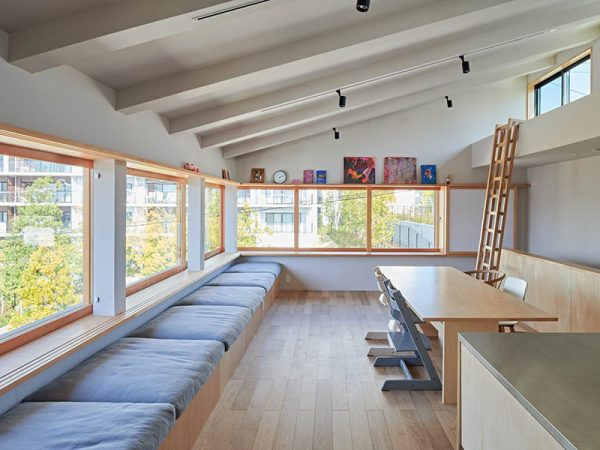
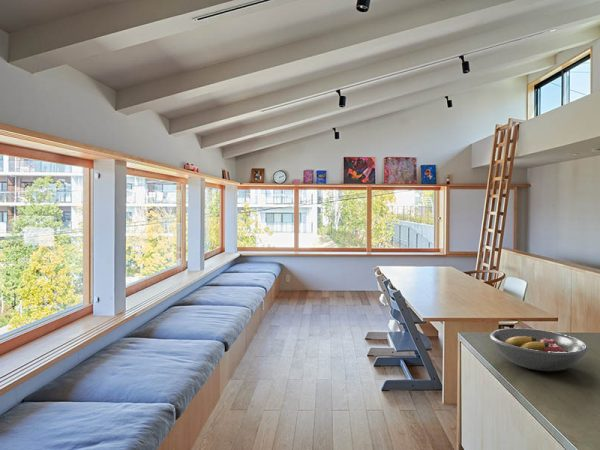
+ fruit bowl [489,327,590,372]
